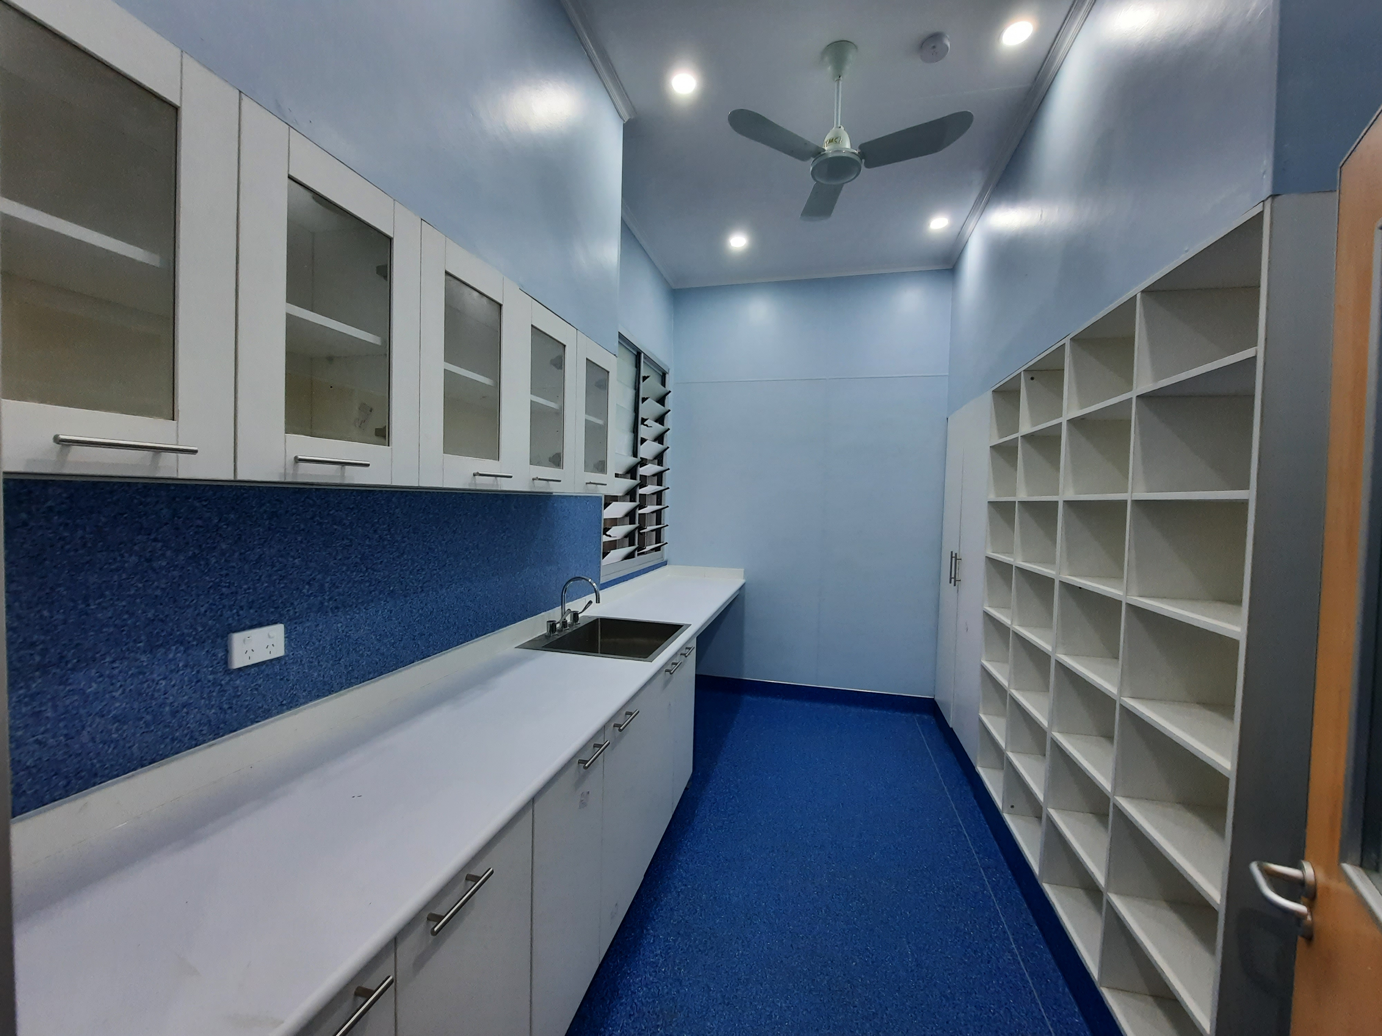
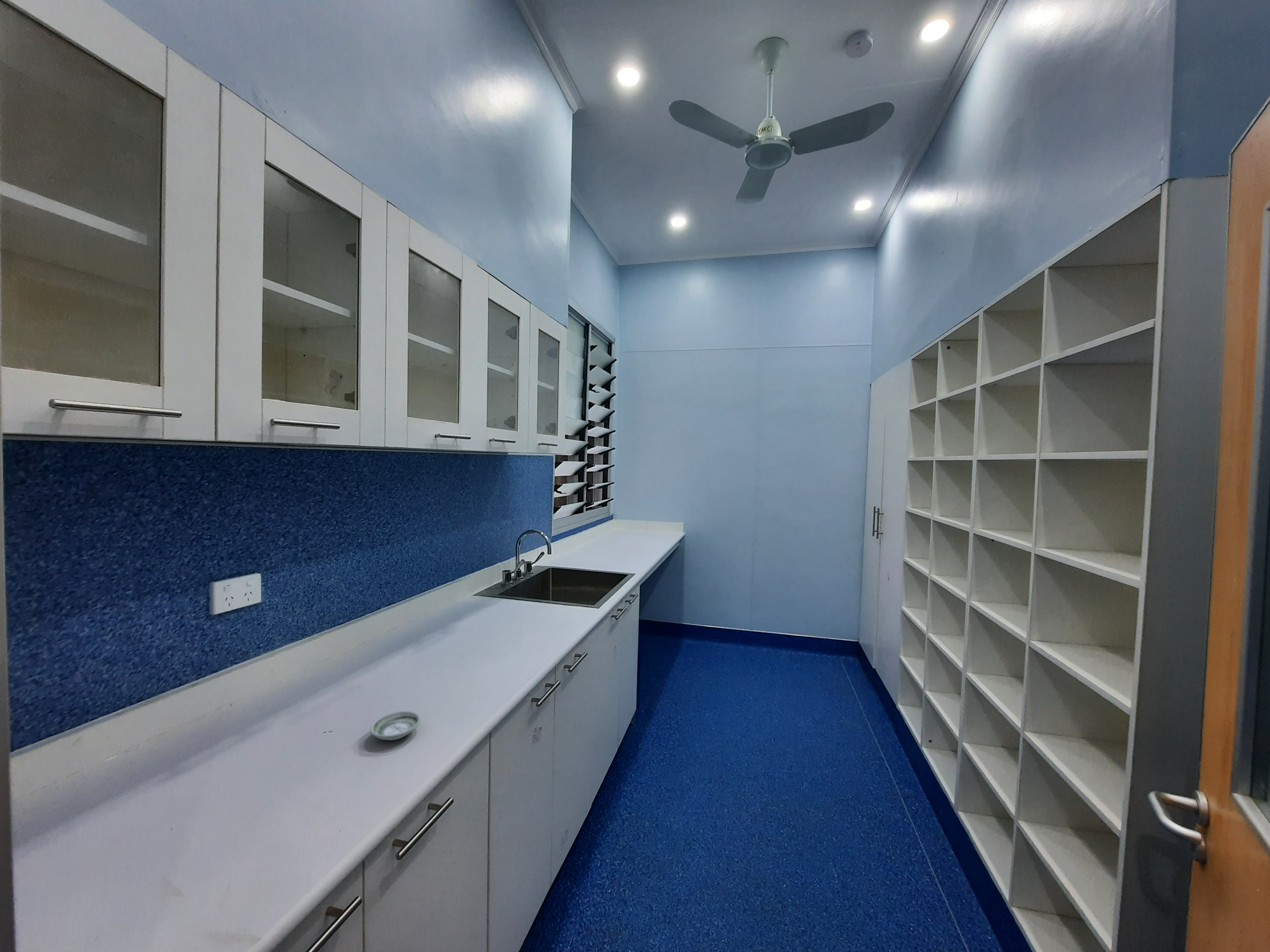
+ saucer [370,711,421,741]
